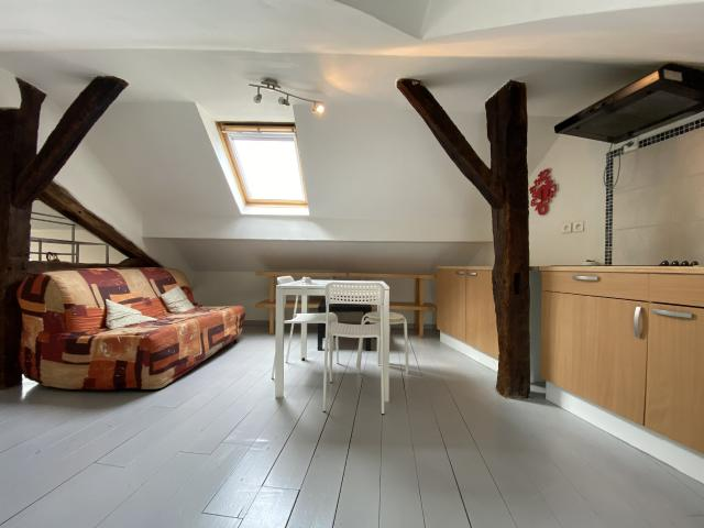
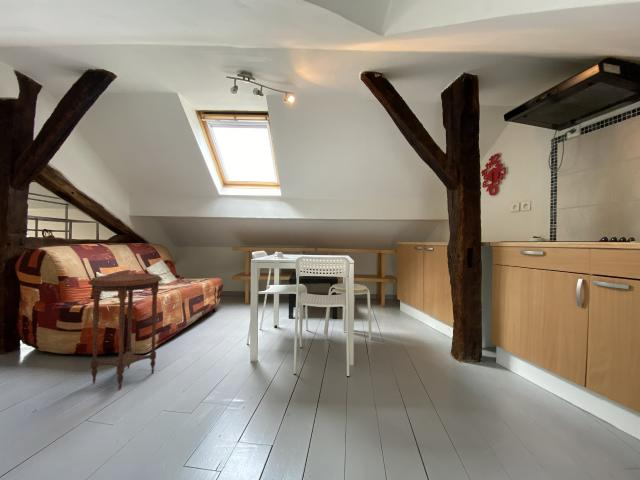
+ side table [87,273,163,391]
